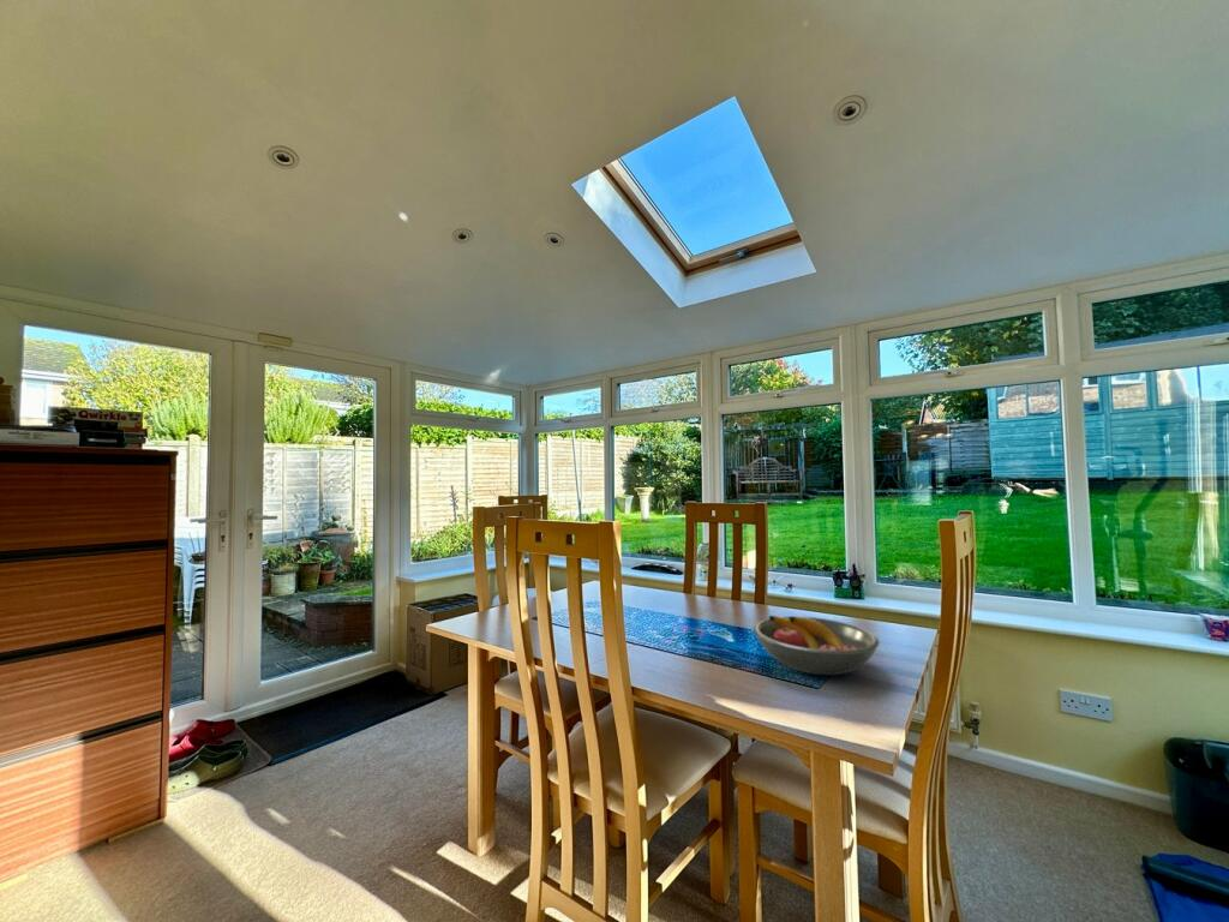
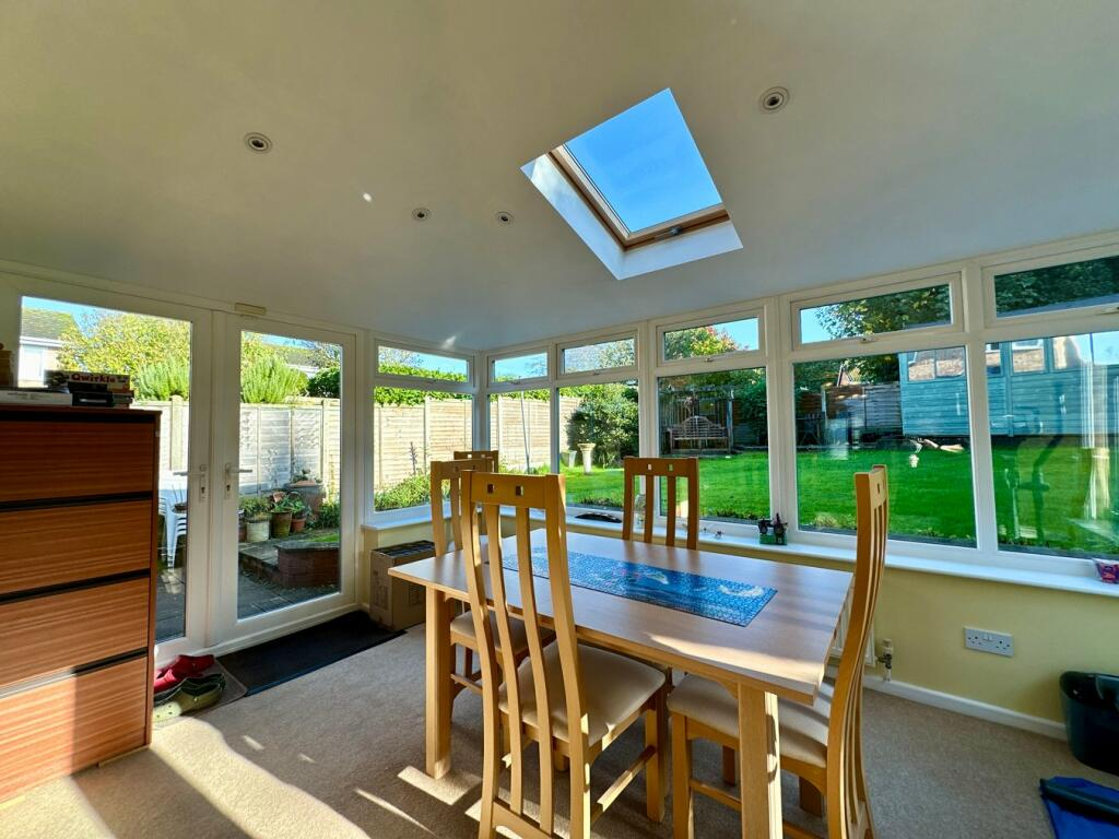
- fruit bowl [753,615,881,676]
